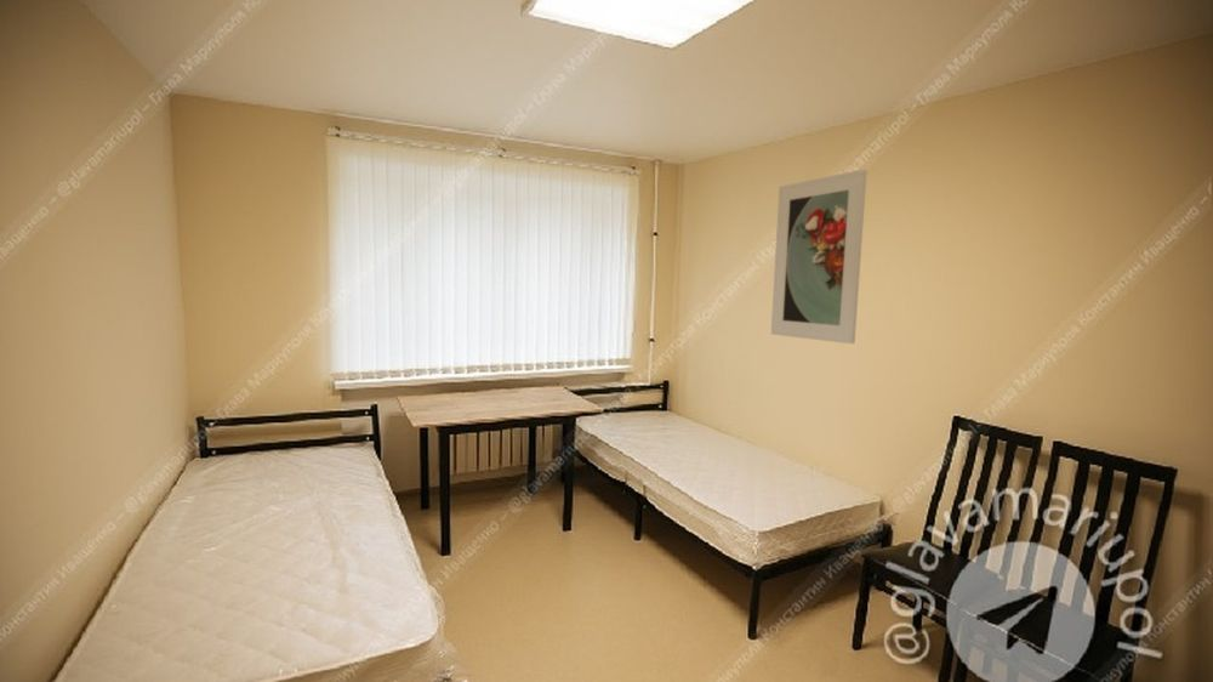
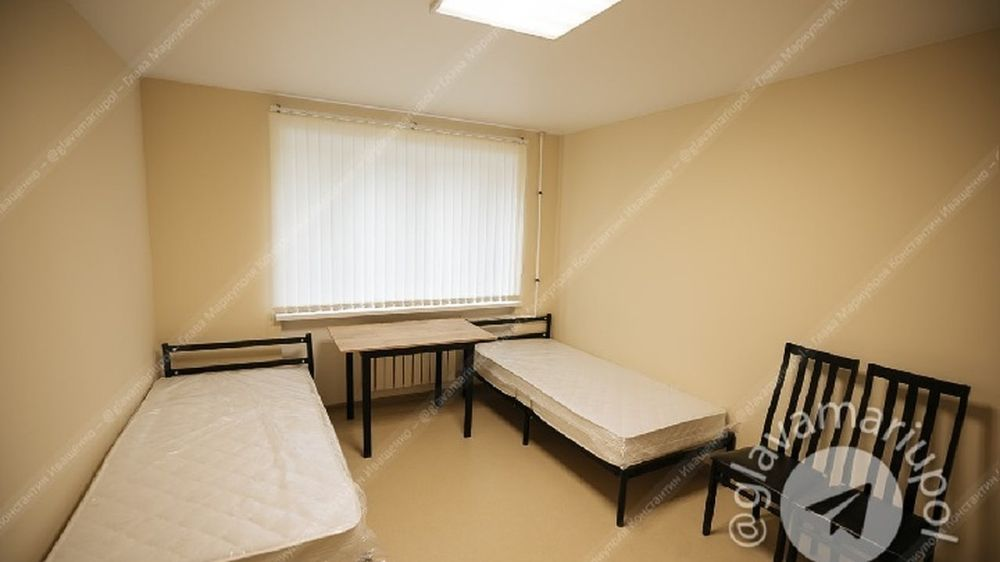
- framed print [770,169,869,345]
